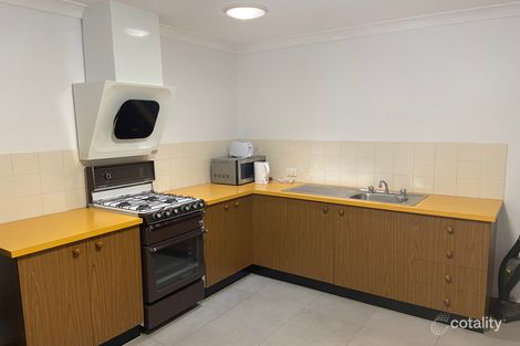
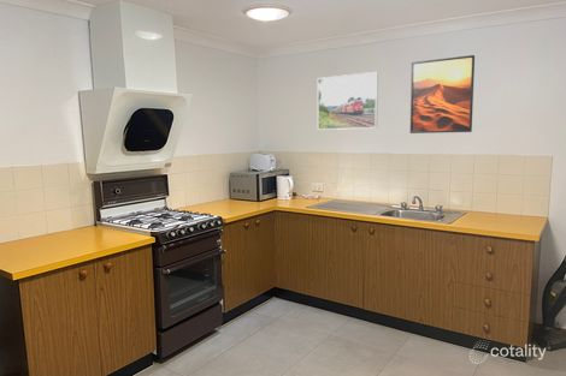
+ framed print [317,71,379,131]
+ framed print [408,54,476,135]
